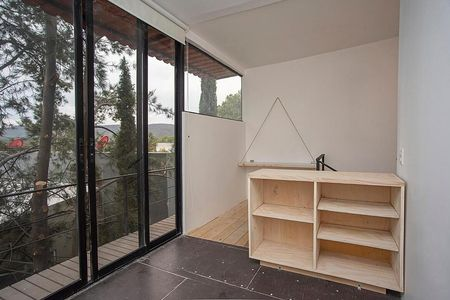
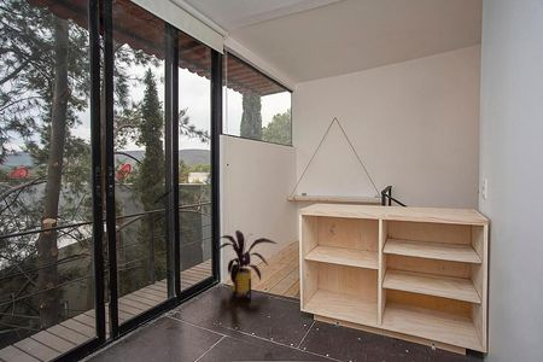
+ house plant [214,229,278,303]
